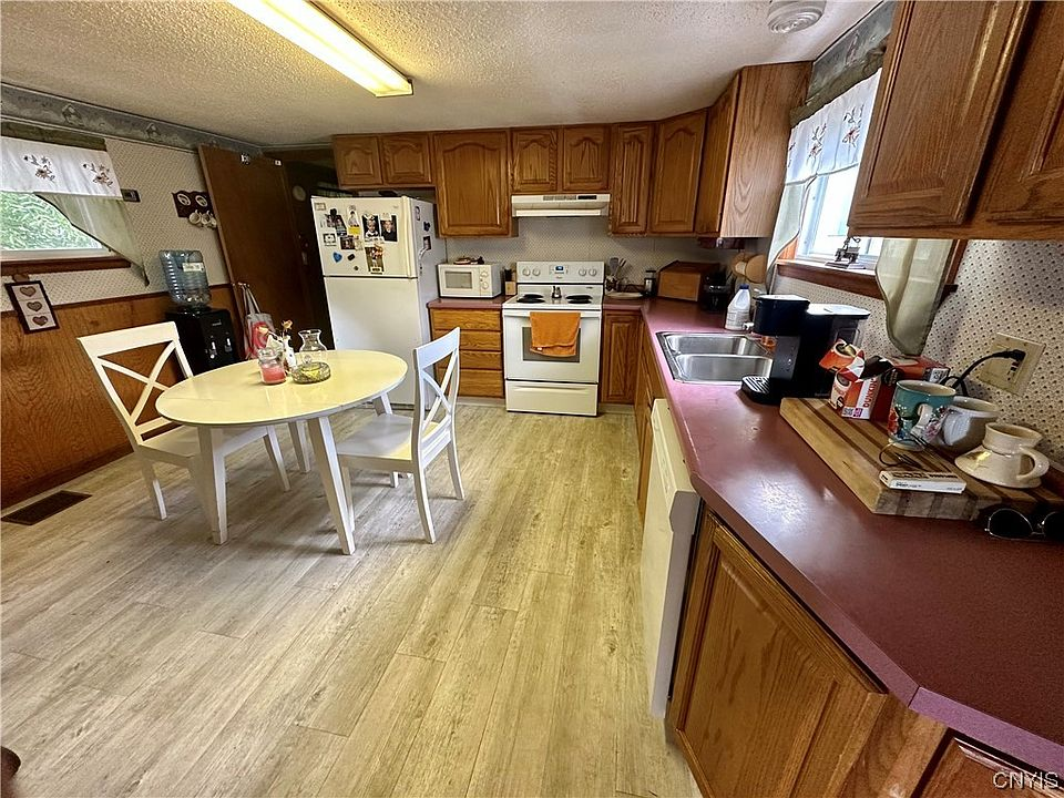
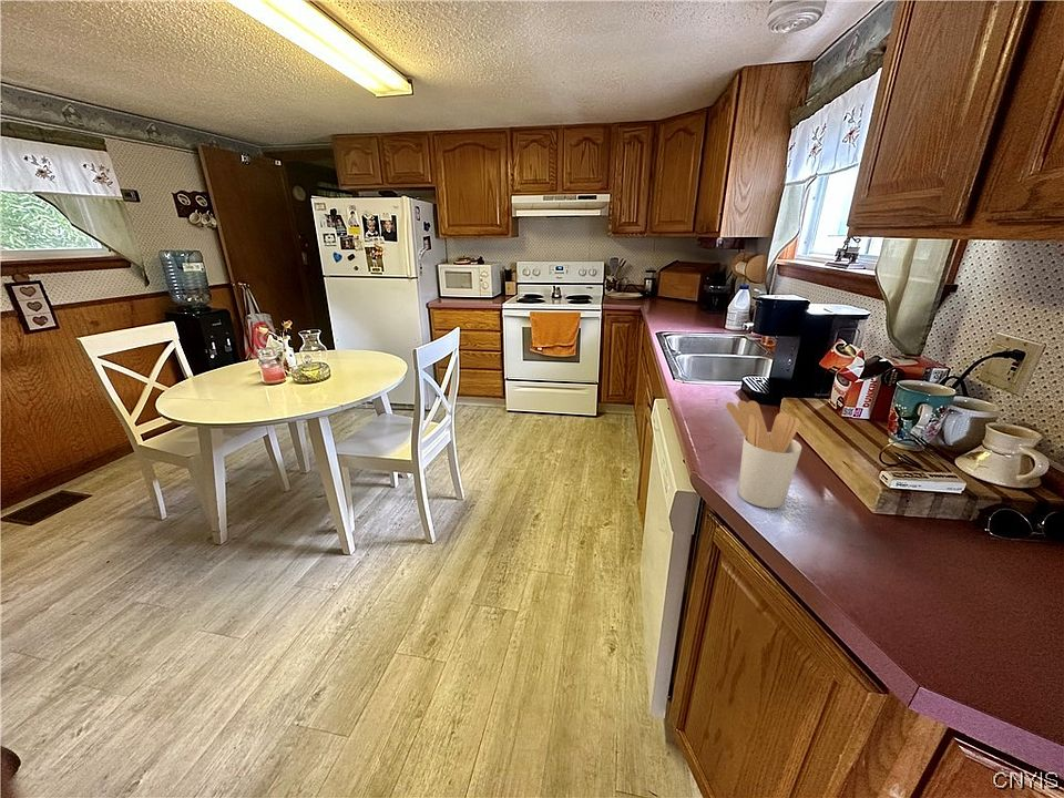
+ utensil holder [725,400,802,509]
